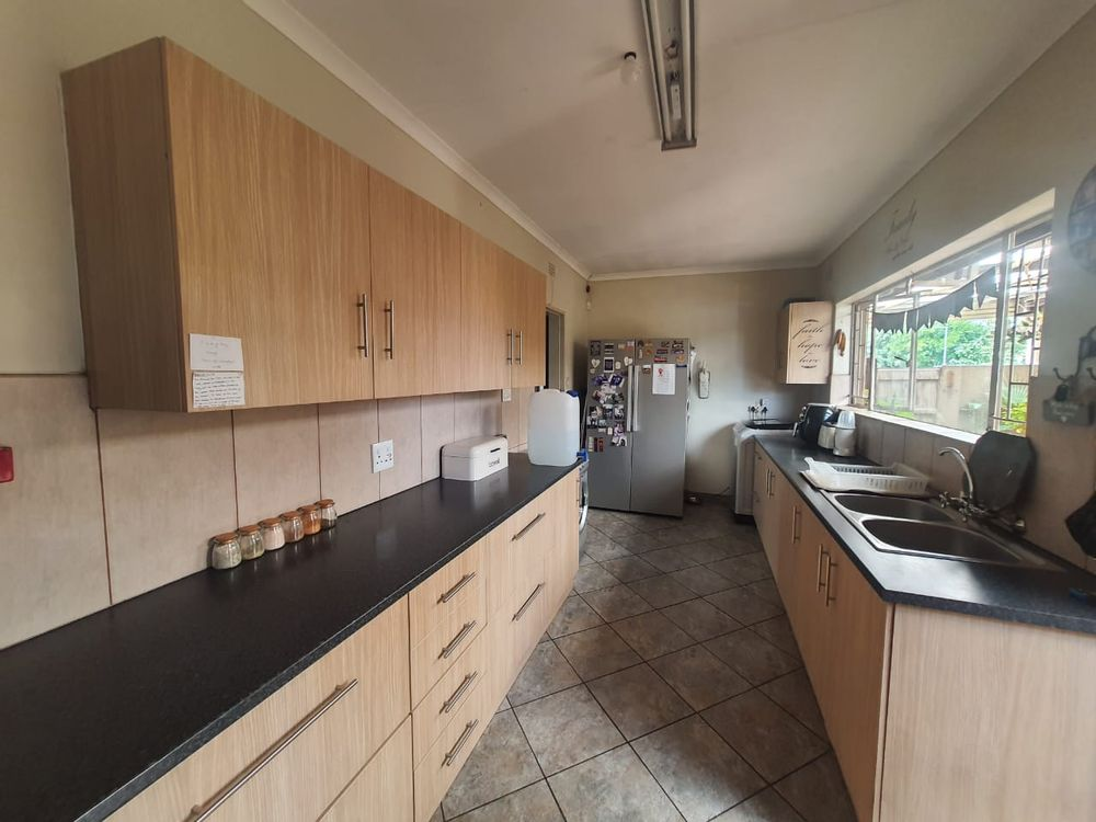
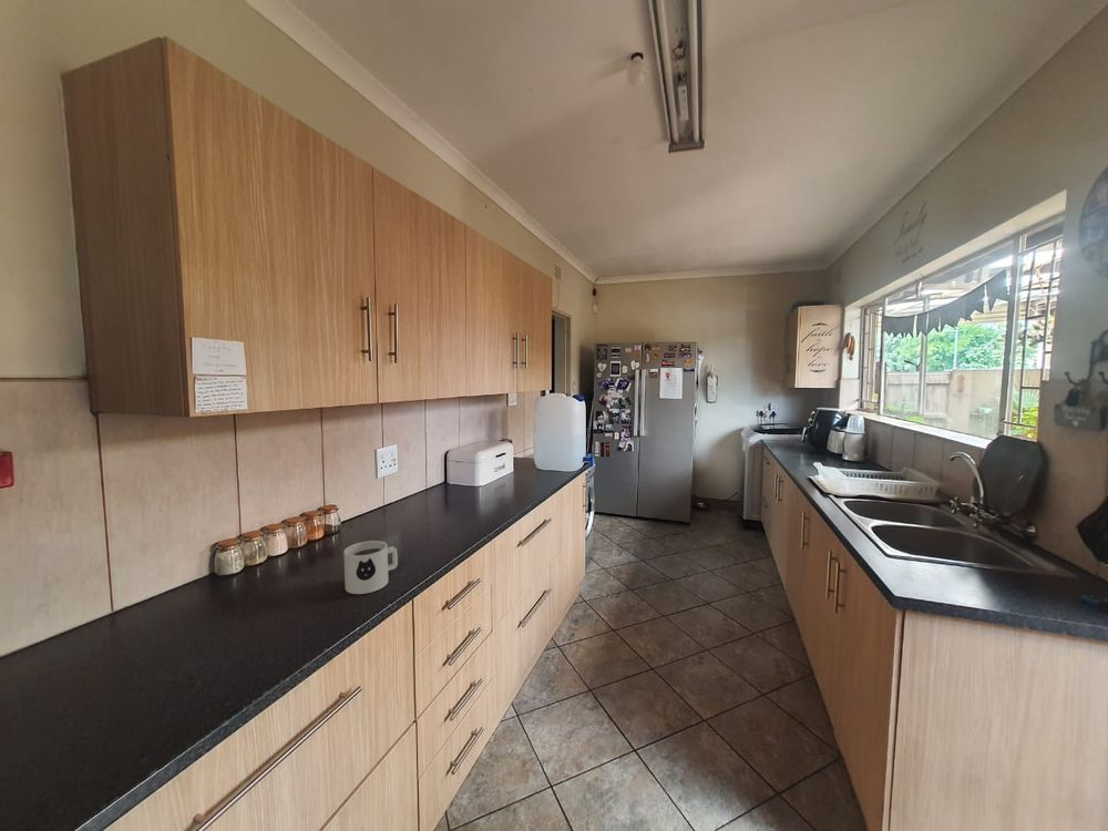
+ mug [342,540,399,595]
